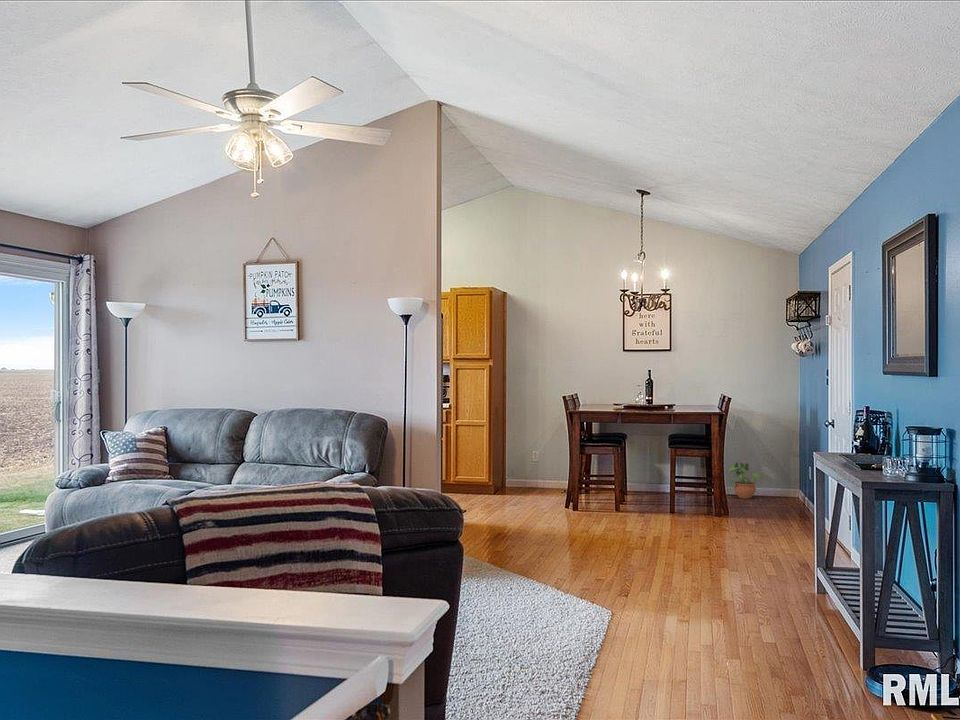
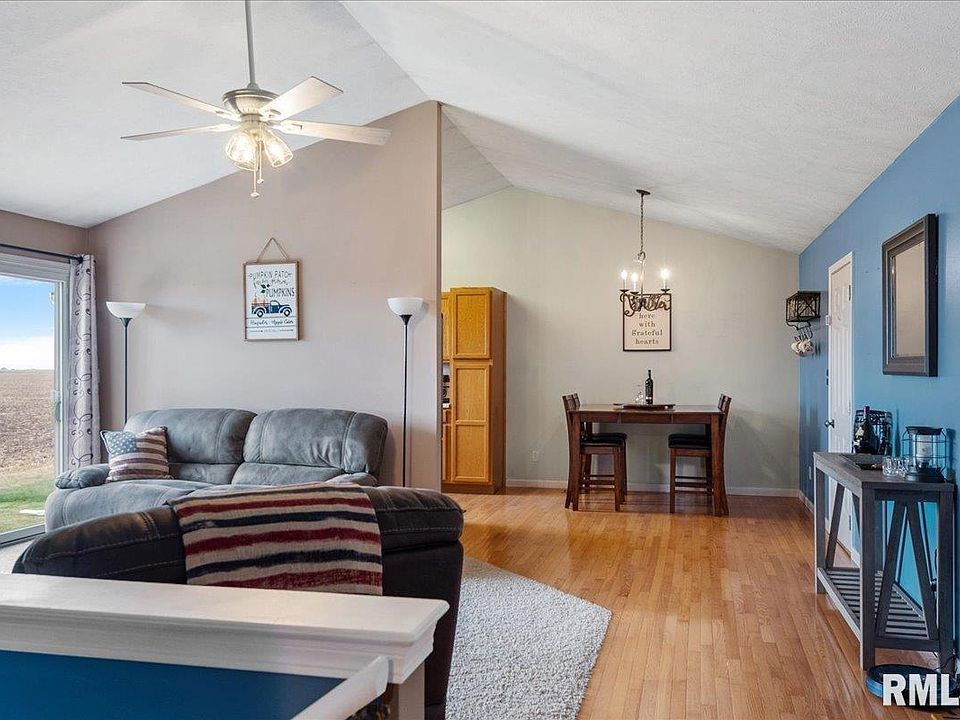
- potted plant [726,458,761,500]
